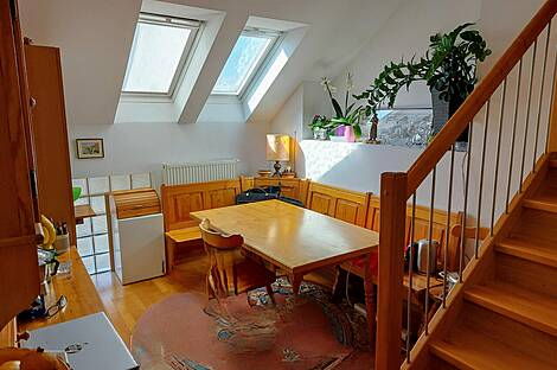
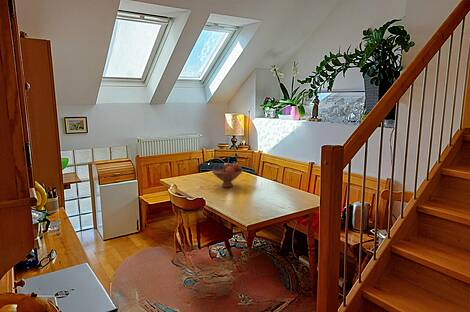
+ fruit bowl [211,162,244,188]
